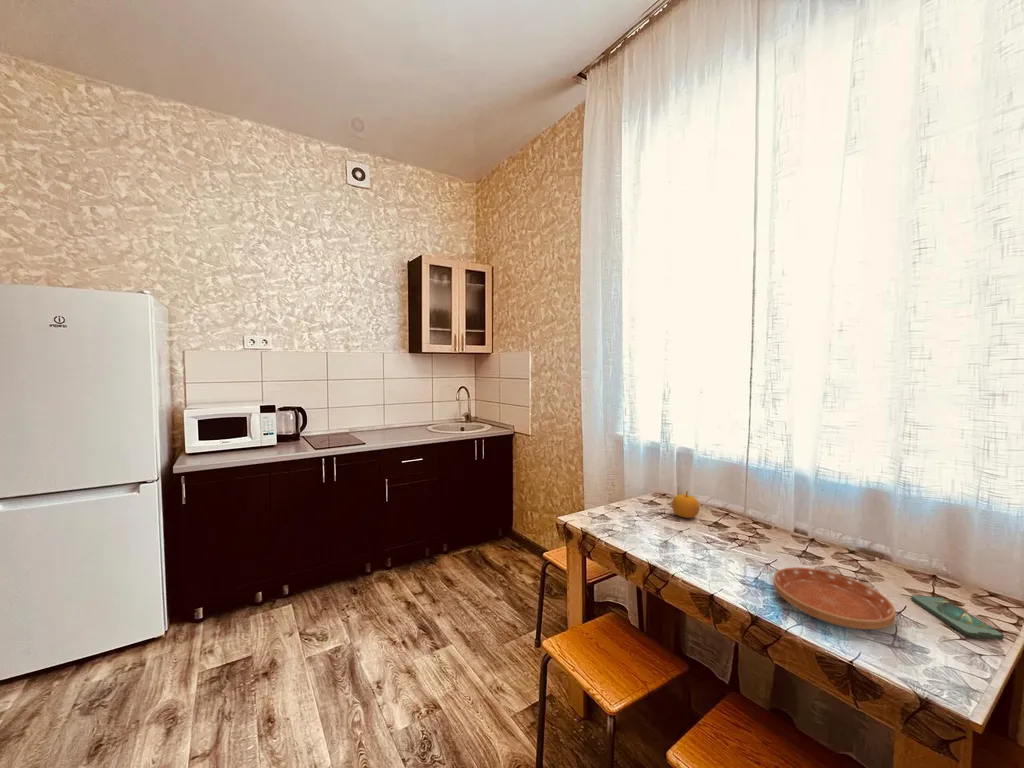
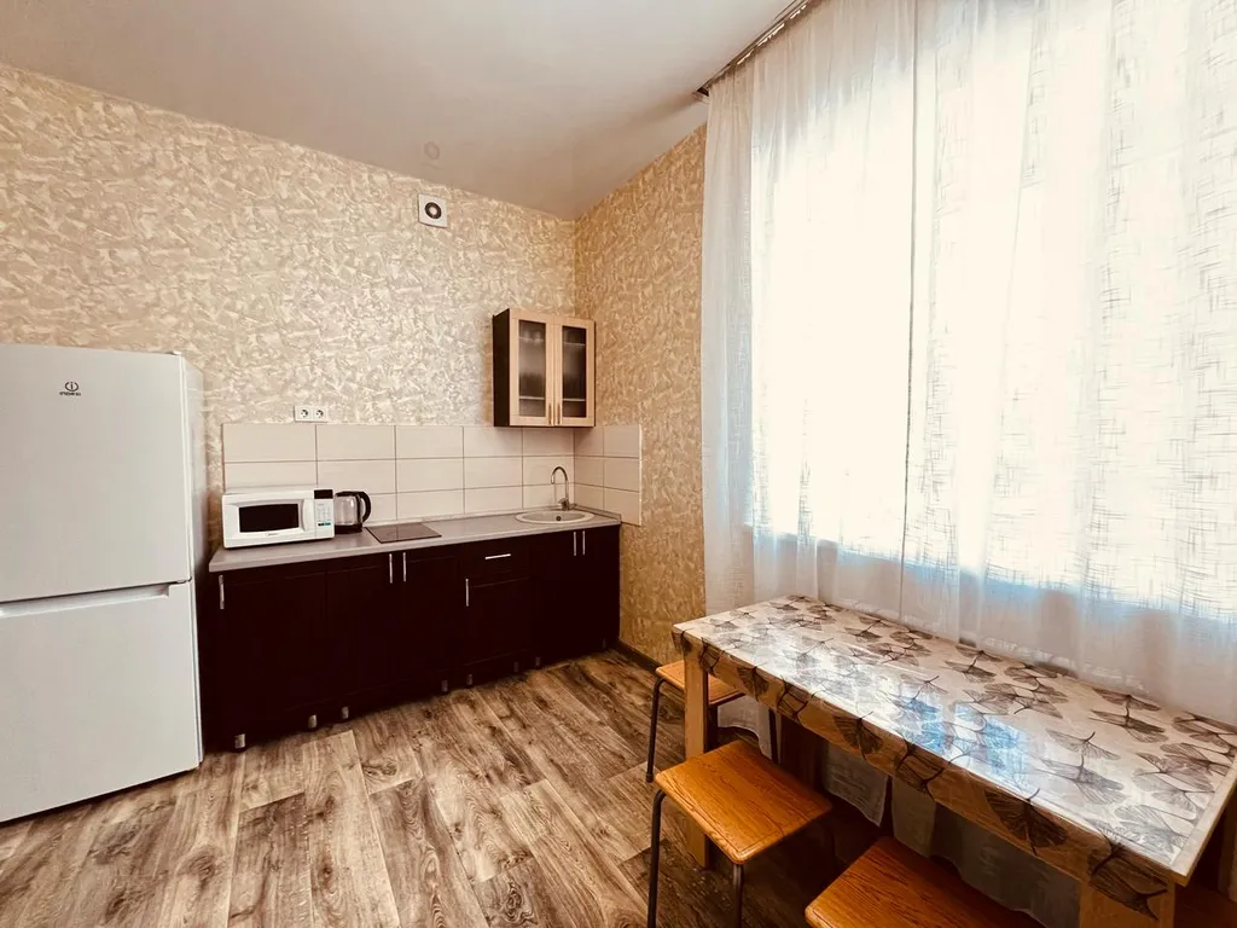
- saucer [772,566,897,630]
- smartphone [910,594,1005,640]
- fruit [671,490,700,519]
